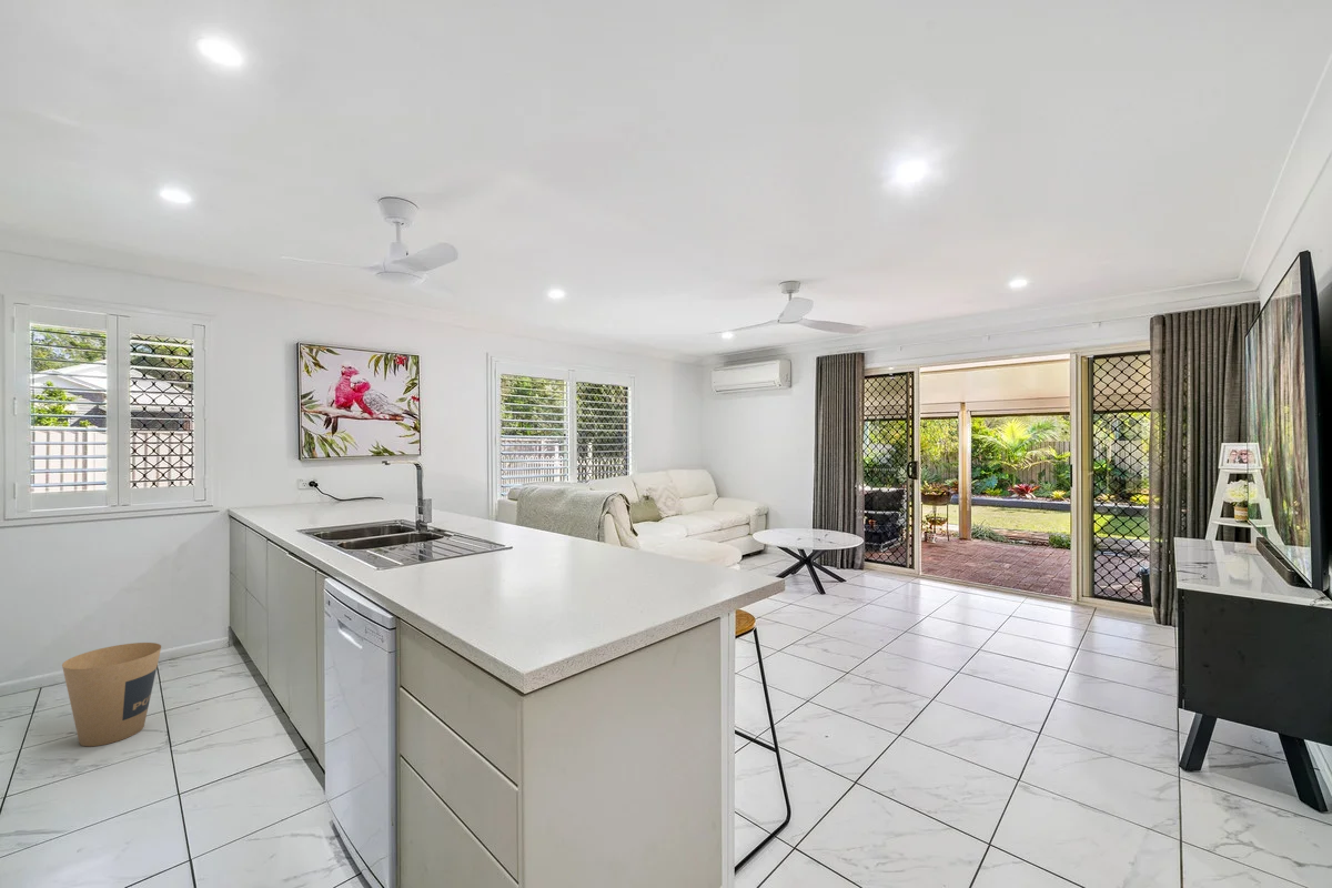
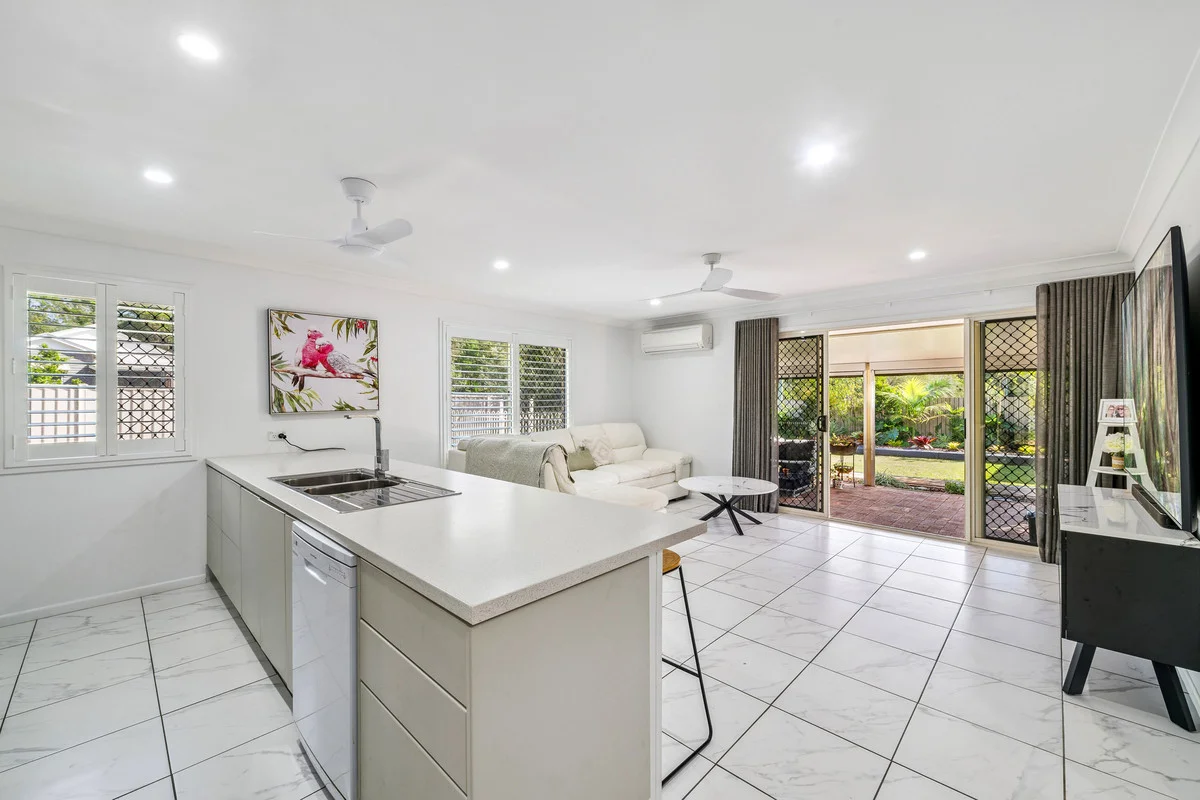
- trash can [61,642,162,747]
